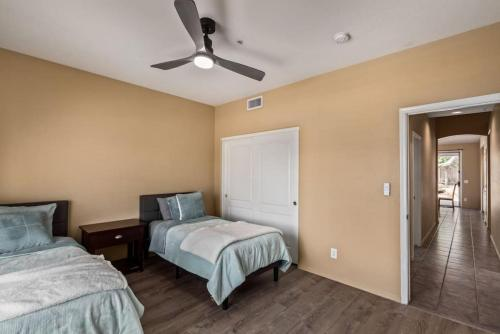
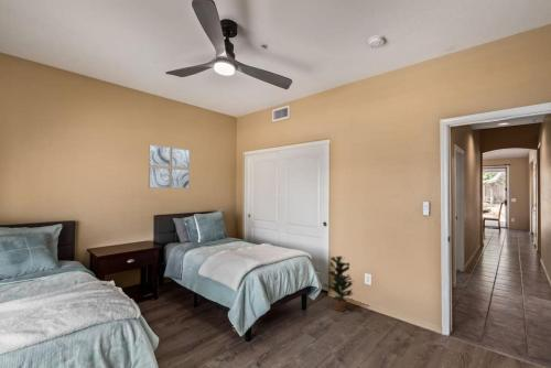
+ wall art [148,143,191,190]
+ potted plant [322,256,355,312]
